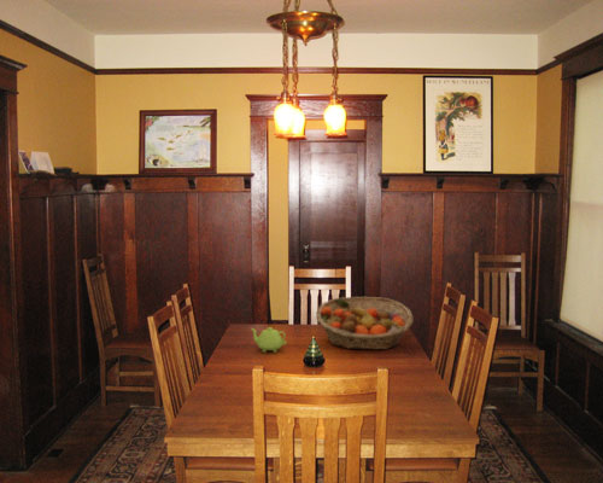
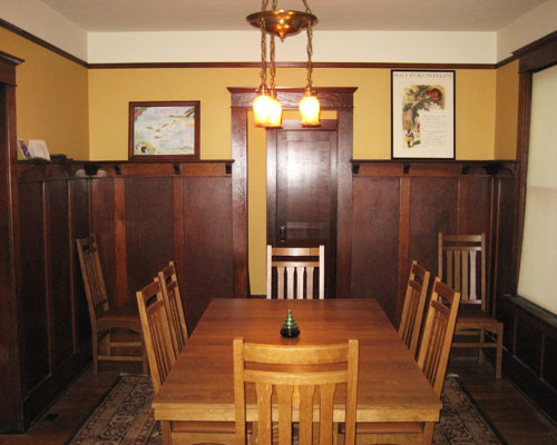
- fruit basket [315,296,414,350]
- teapot [250,326,288,354]
